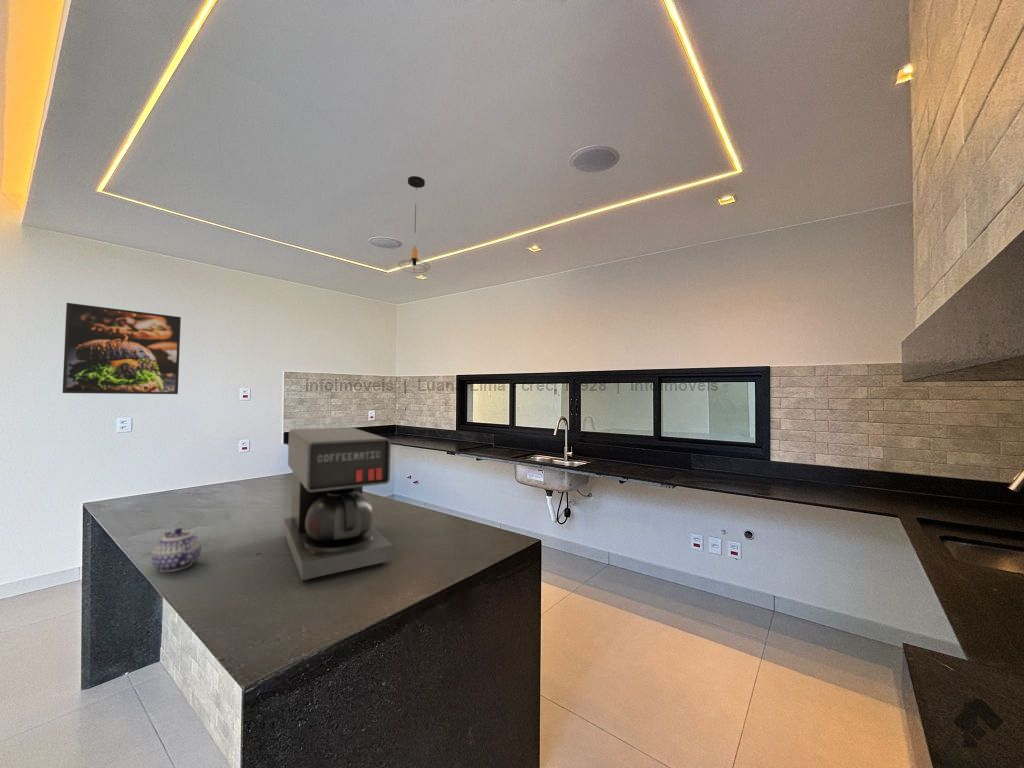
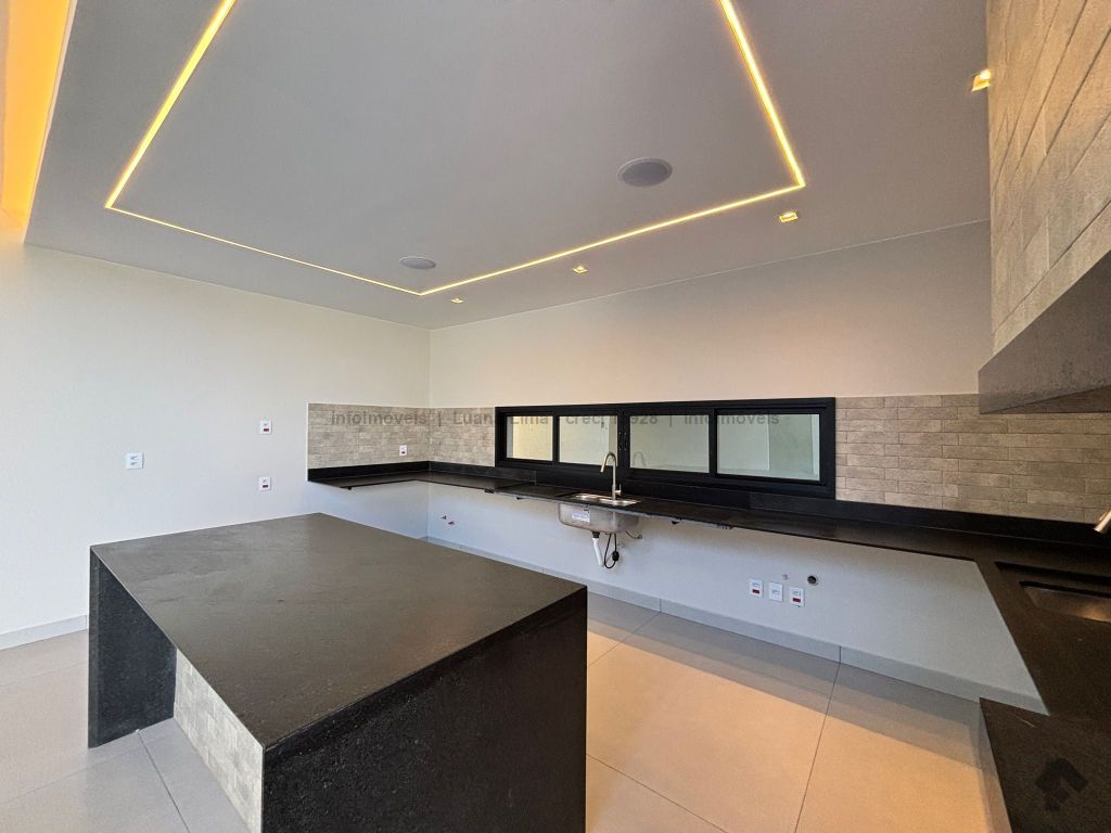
- coffee maker [282,426,393,582]
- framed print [61,302,182,395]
- teapot [150,527,202,573]
- pendant light [397,175,431,274]
